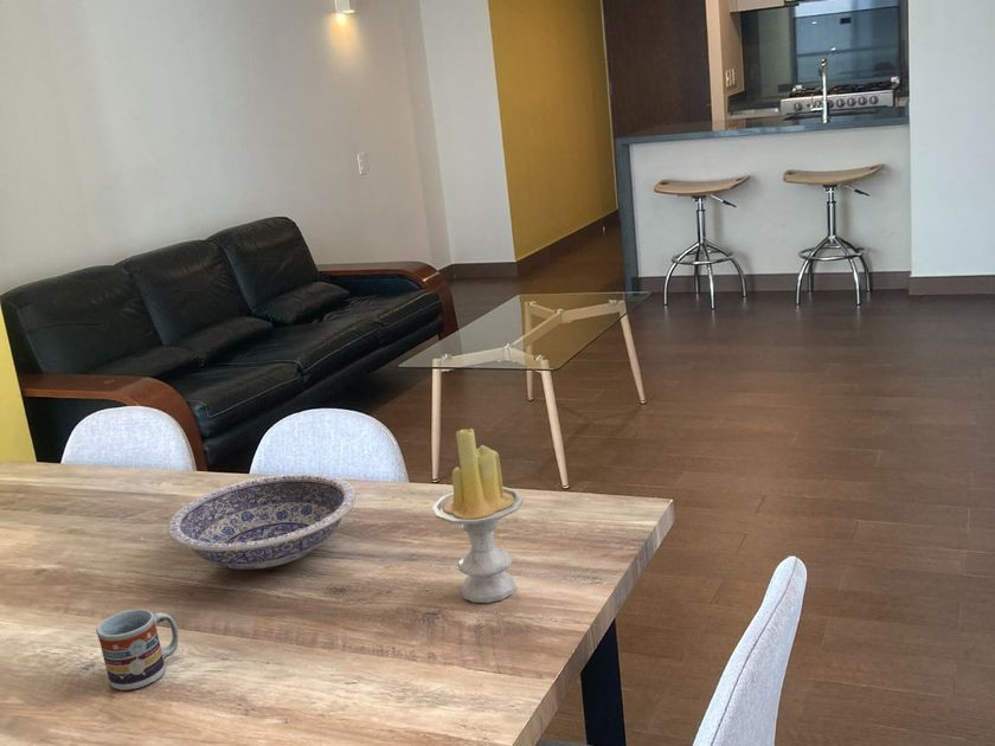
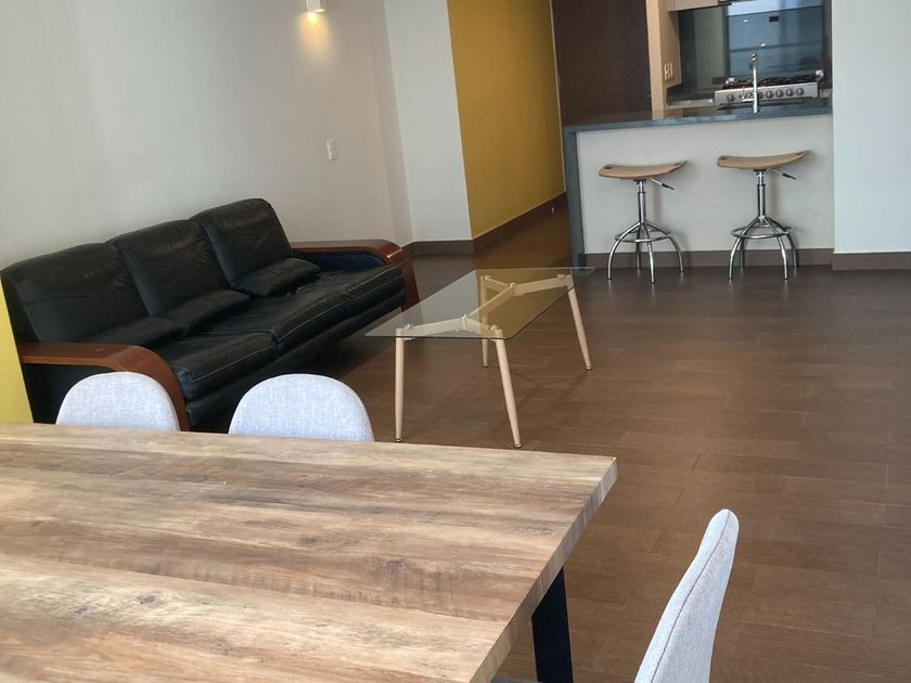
- bowl [167,472,358,571]
- candle [431,427,525,604]
- cup [95,607,179,692]
